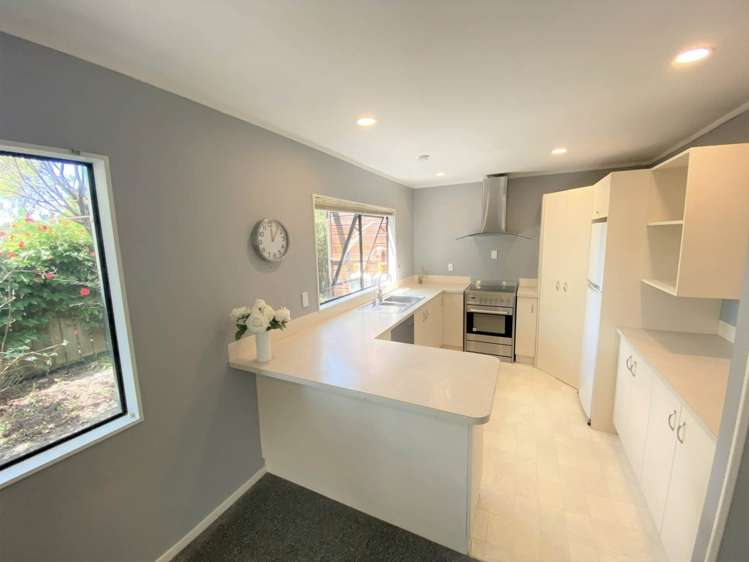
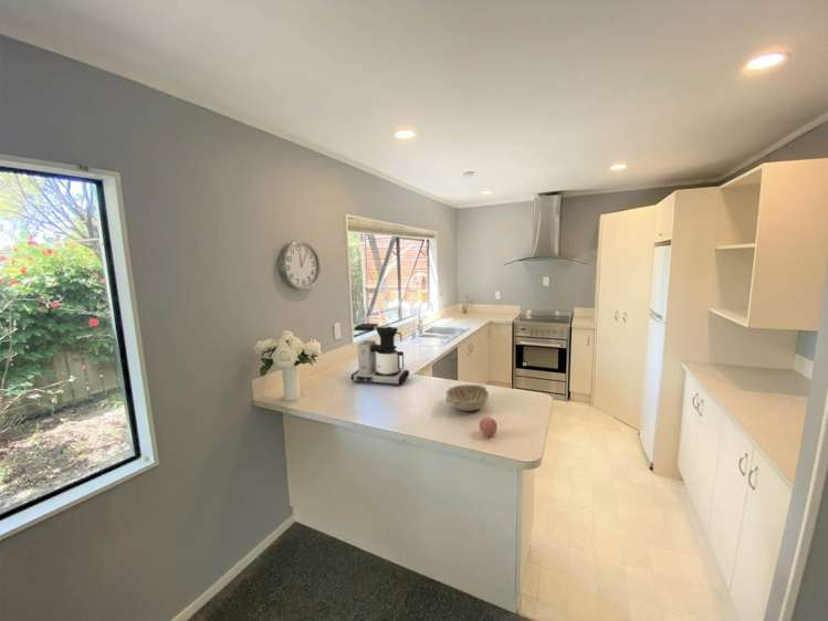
+ apple [479,417,499,438]
+ coffee maker [350,323,410,387]
+ decorative bowl [444,383,490,412]
